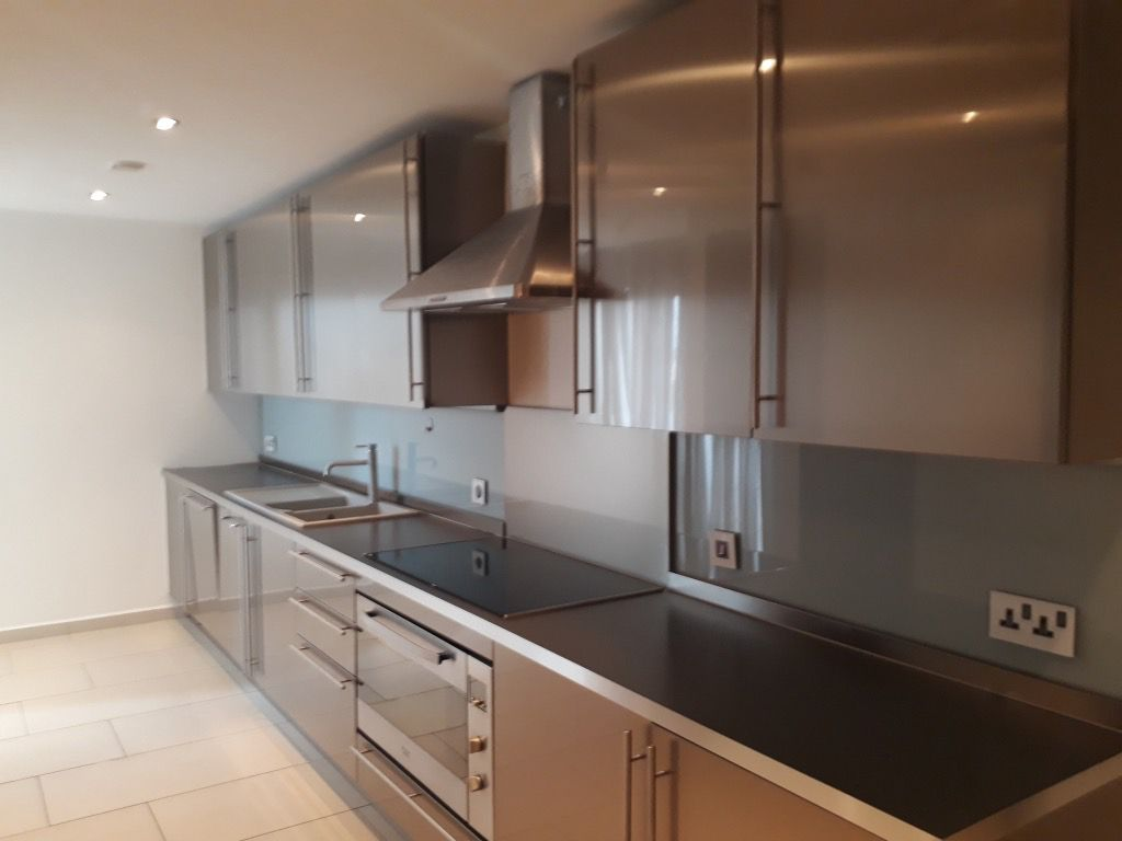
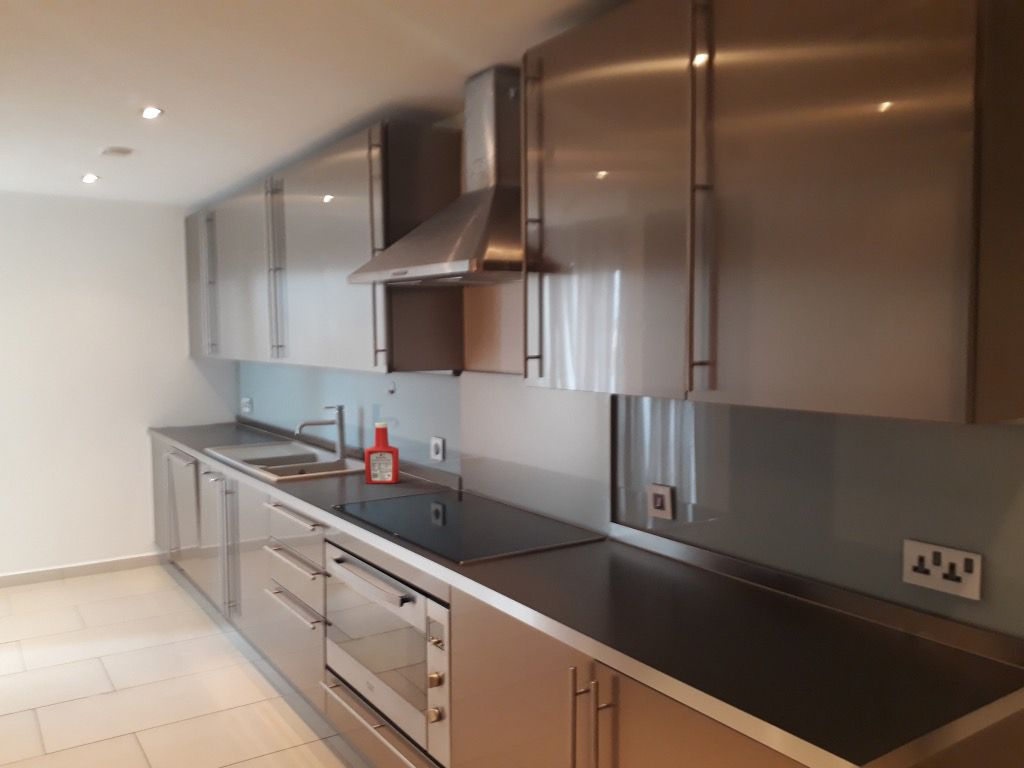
+ soap bottle [364,421,400,485]
